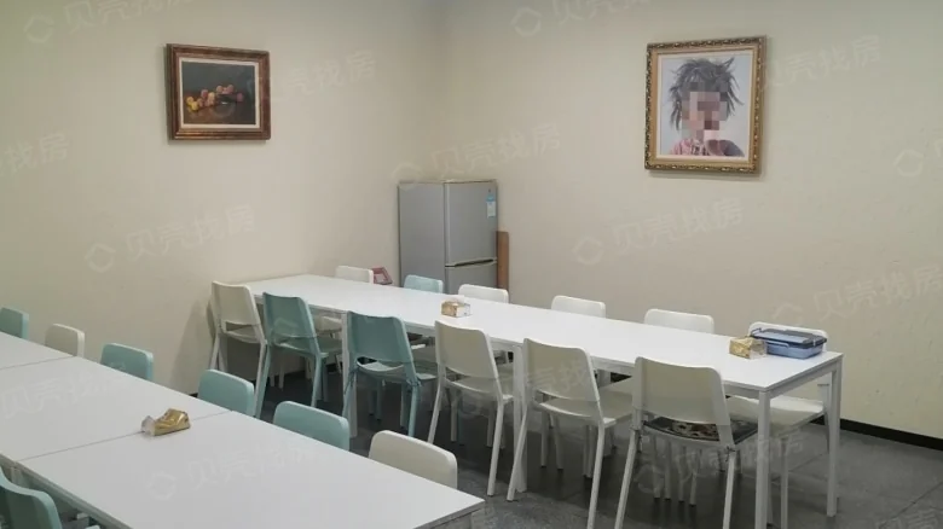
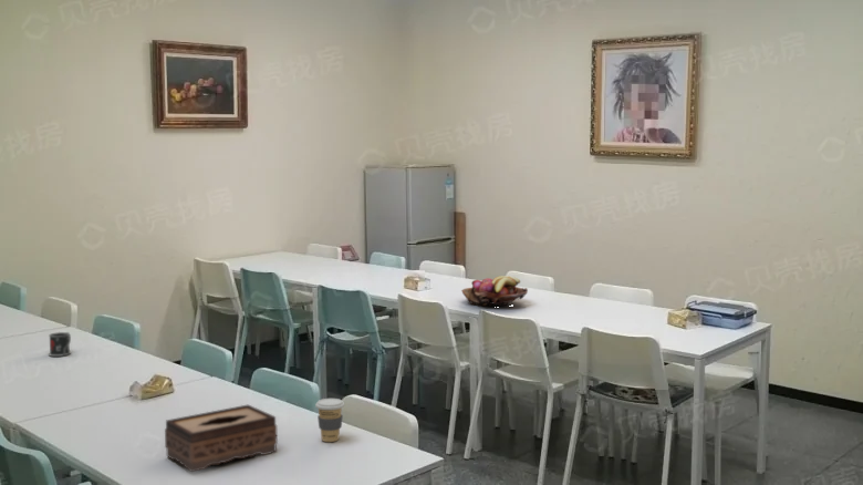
+ fruit basket [460,275,529,308]
+ coffee cup [314,398,345,443]
+ tissue box [164,403,279,473]
+ mug [48,331,72,358]
